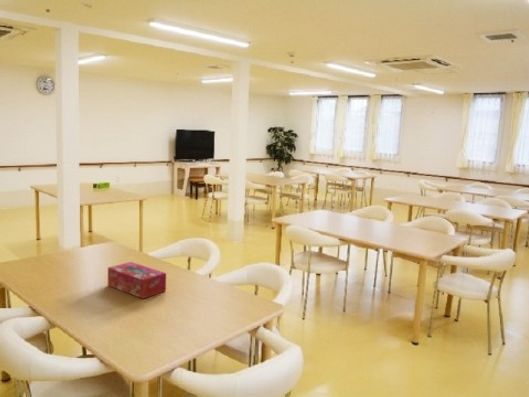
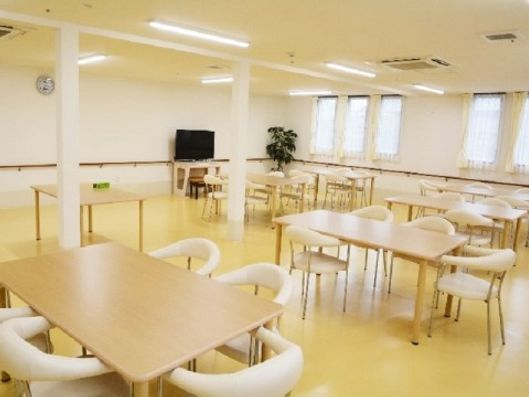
- tissue box [107,261,167,300]
